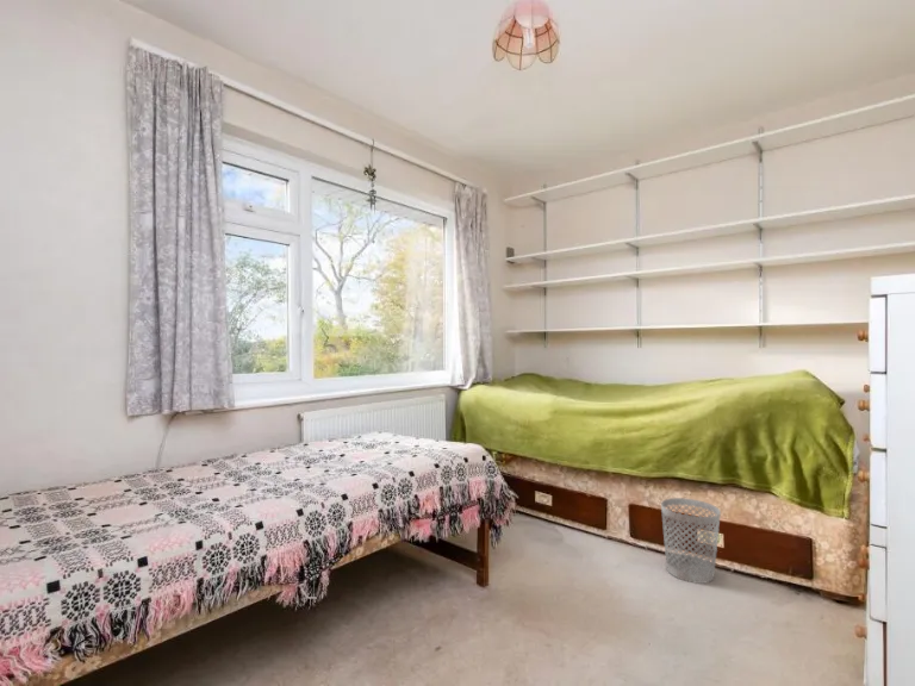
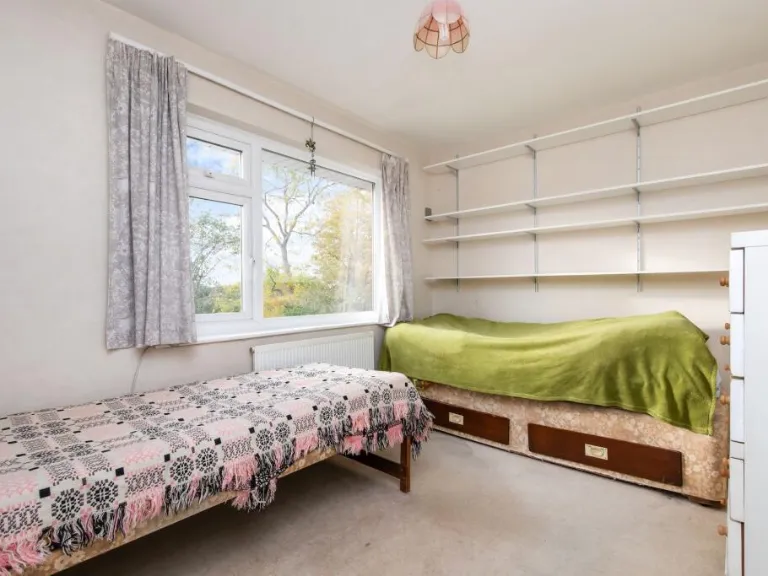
- wastebasket [660,497,722,585]
